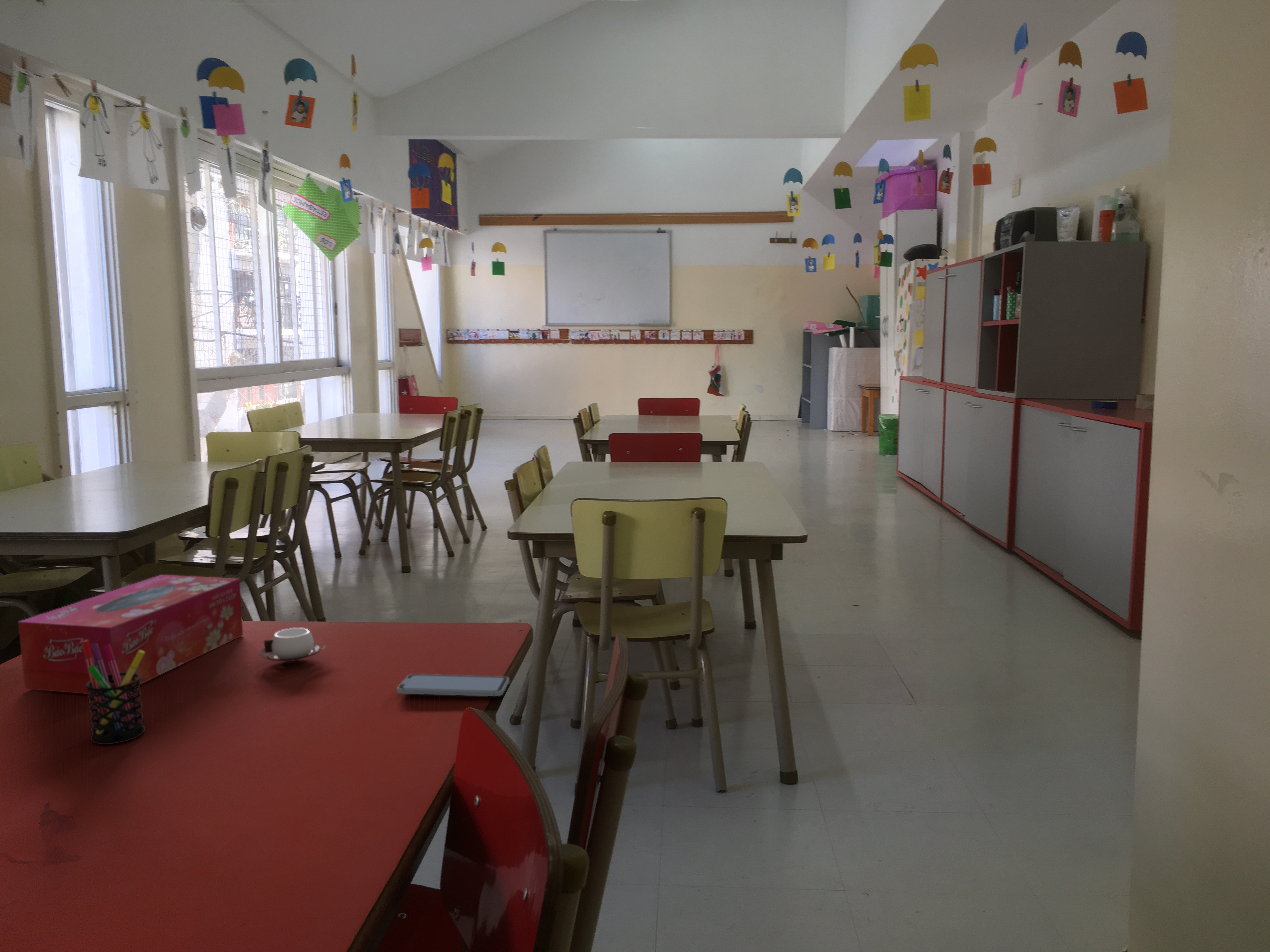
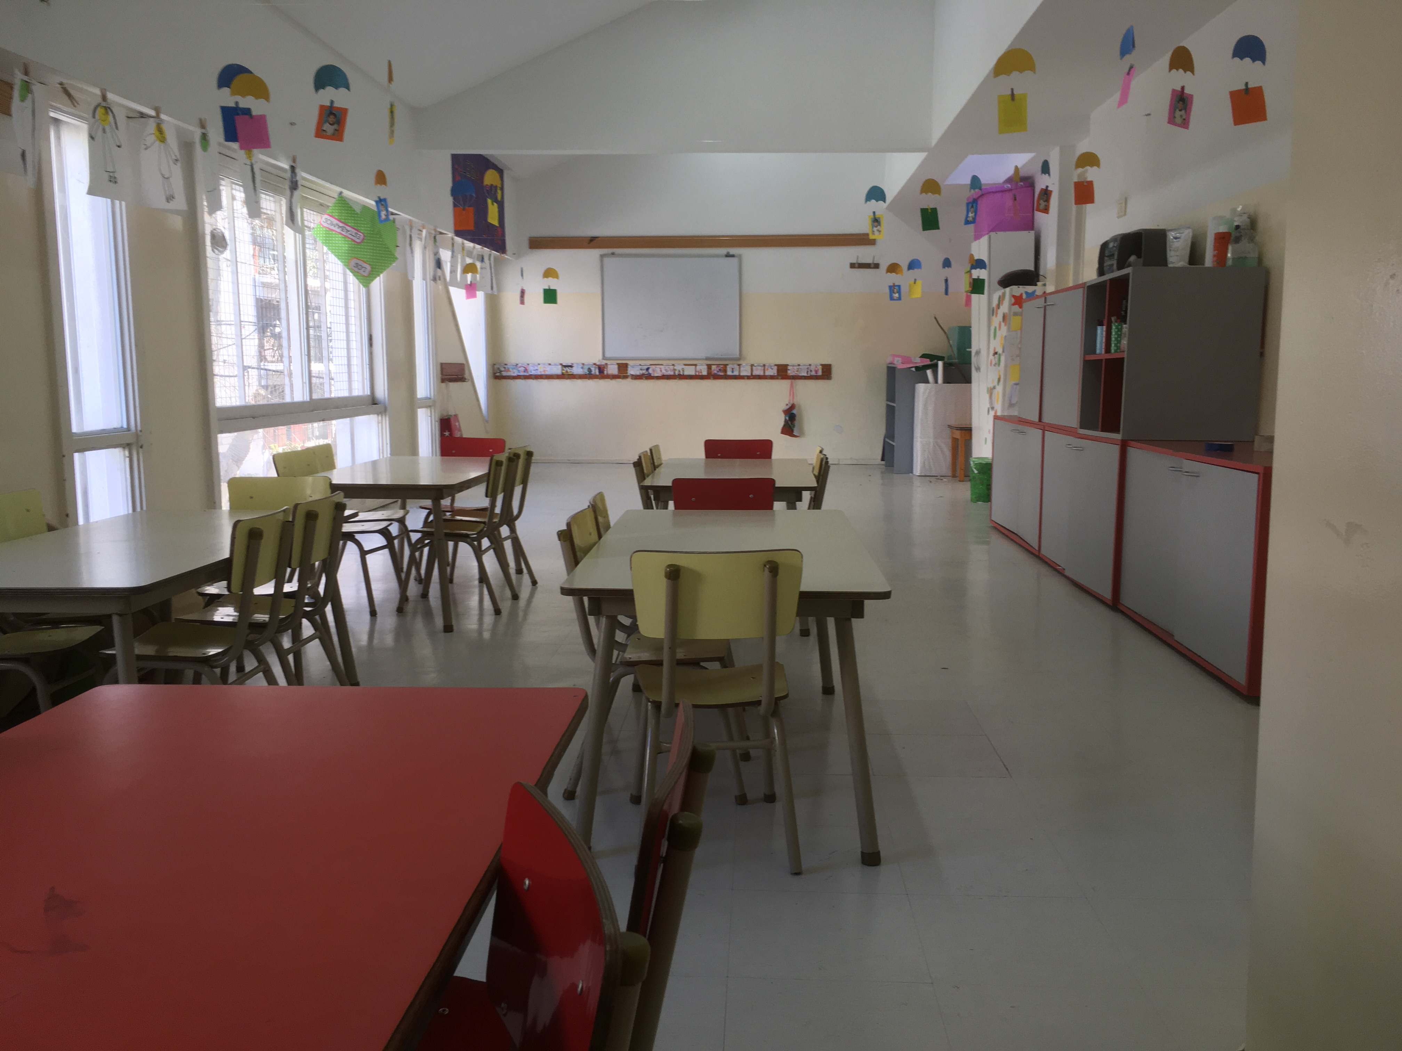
- tissue box [18,574,243,694]
- smartphone [397,674,509,697]
- cup [259,628,327,662]
- pen holder [82,640,146,745]
